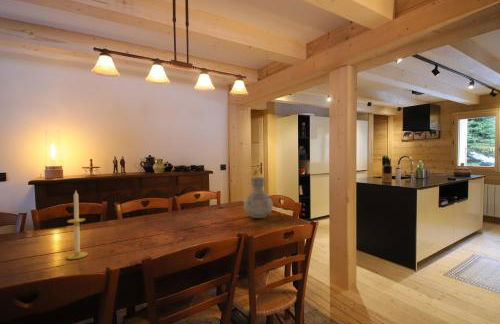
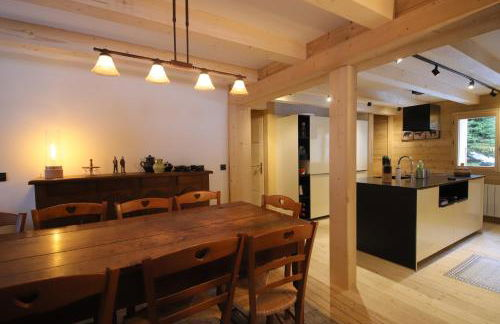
- vase [243,176,274,219]
- candle [66,190,89,260]
